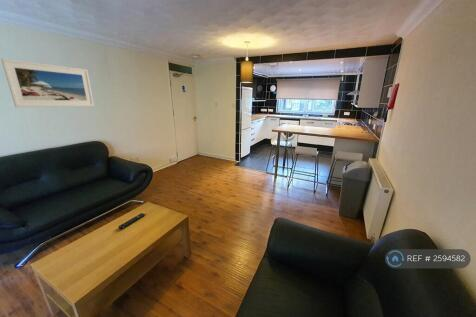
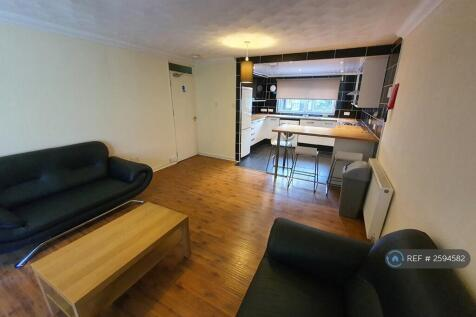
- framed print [0,57,95,108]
- remote control [117,212,146,230]
